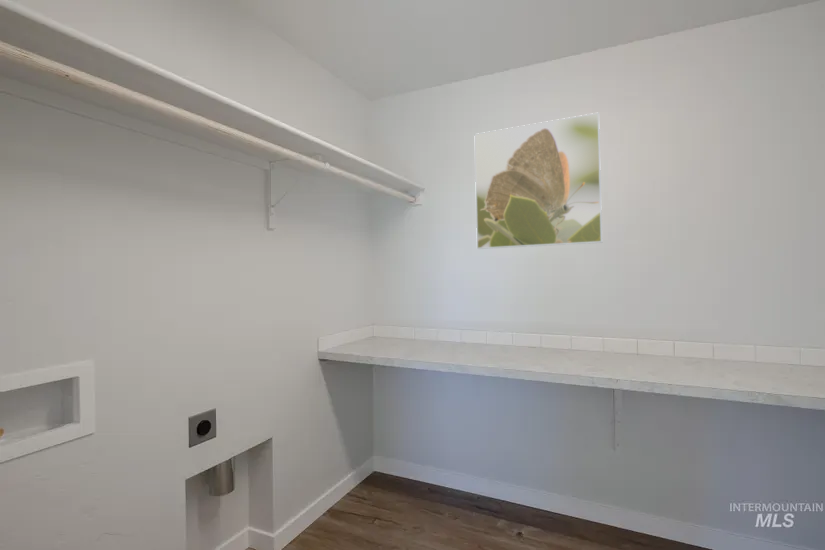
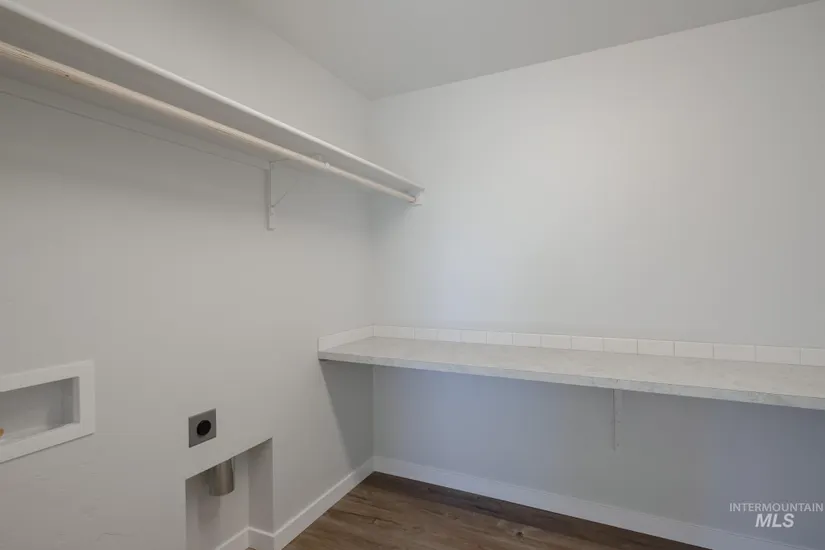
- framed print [473,112,603,250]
